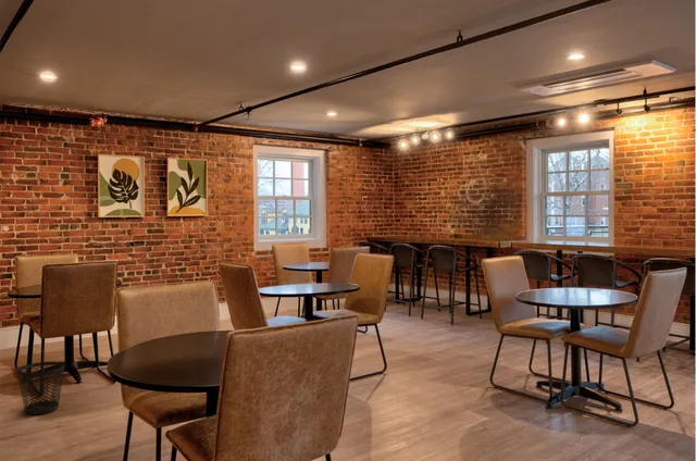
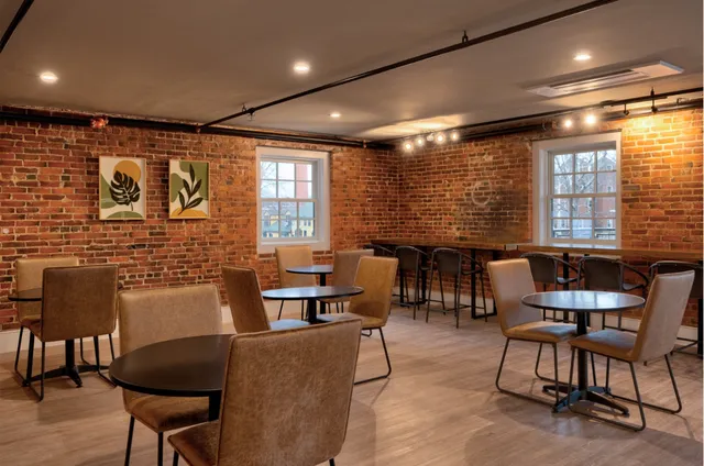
- wastebasket [15,361,65,415]
